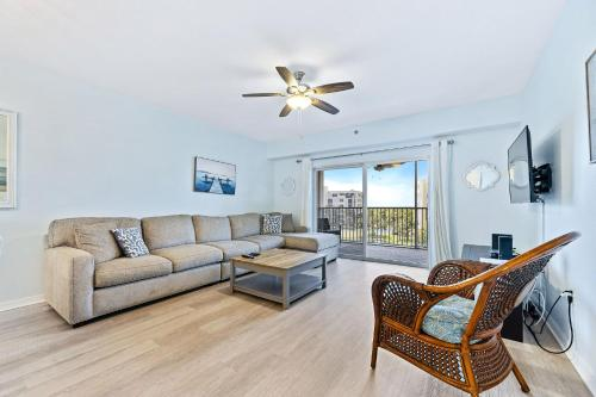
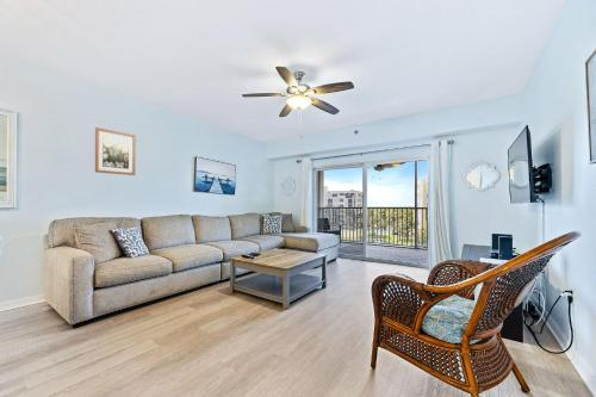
+ wall art [94,126,137,176]
